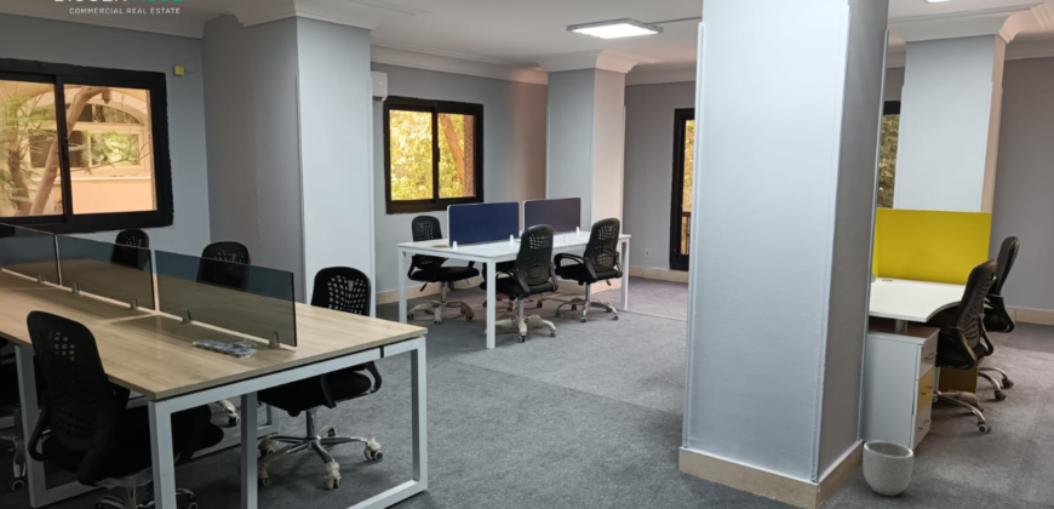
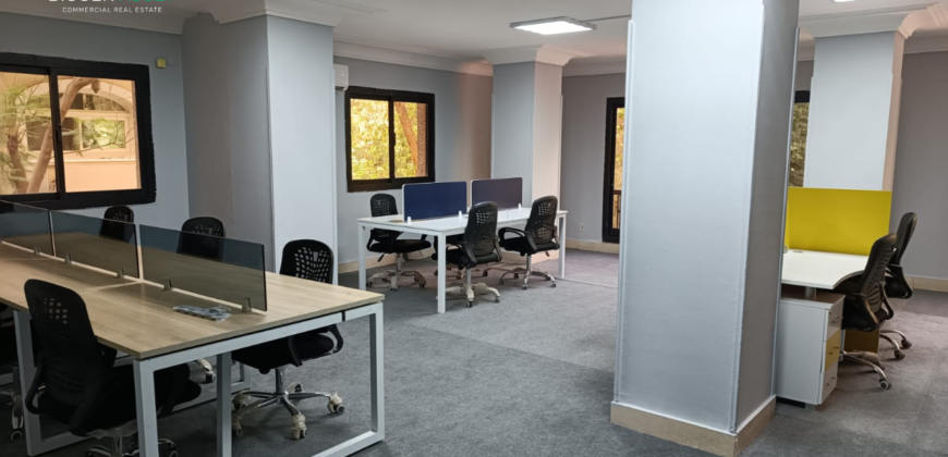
- planter [861,440,915,497]
